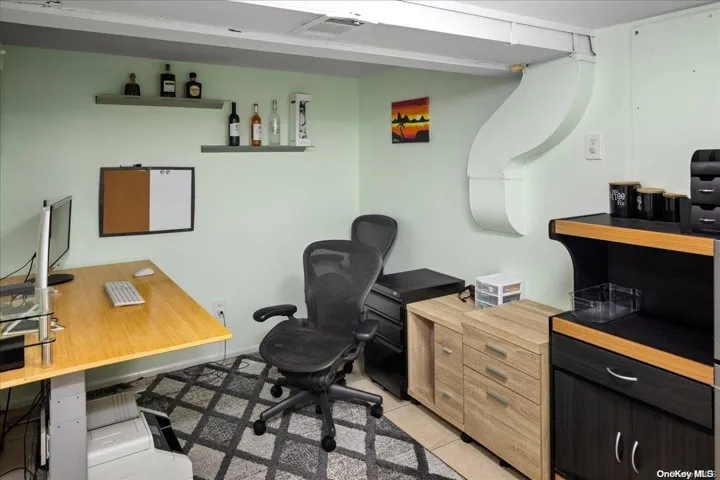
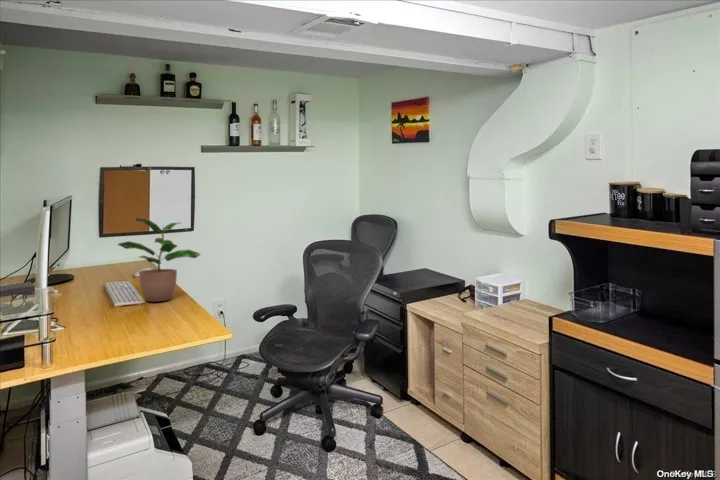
+ potted plant [117,217,201,302]
